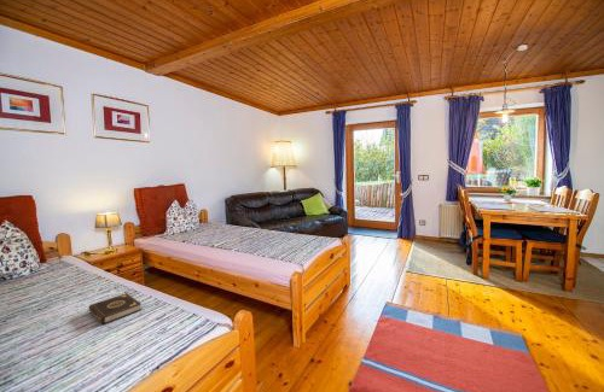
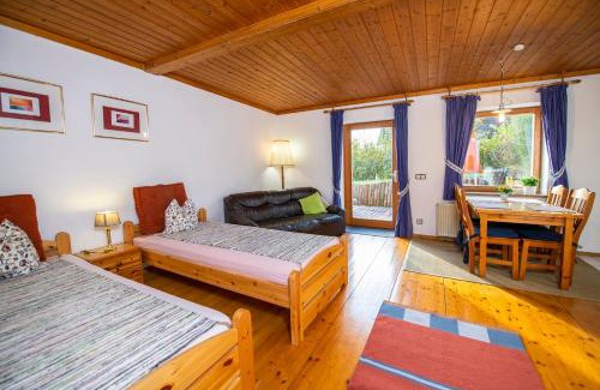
- book [88,292,143,326]
